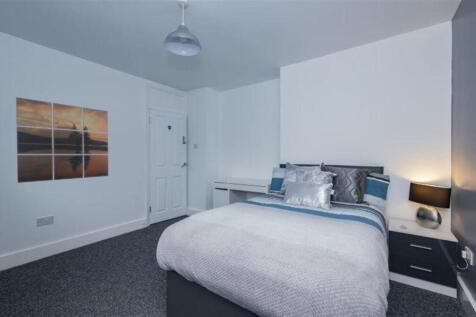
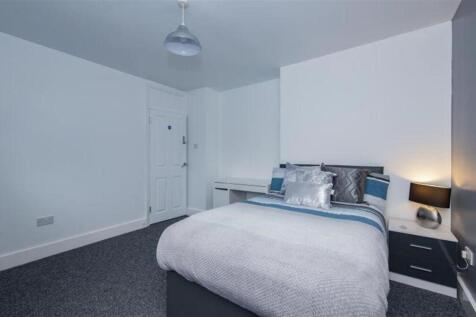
- wall art [15,96,109,184]
